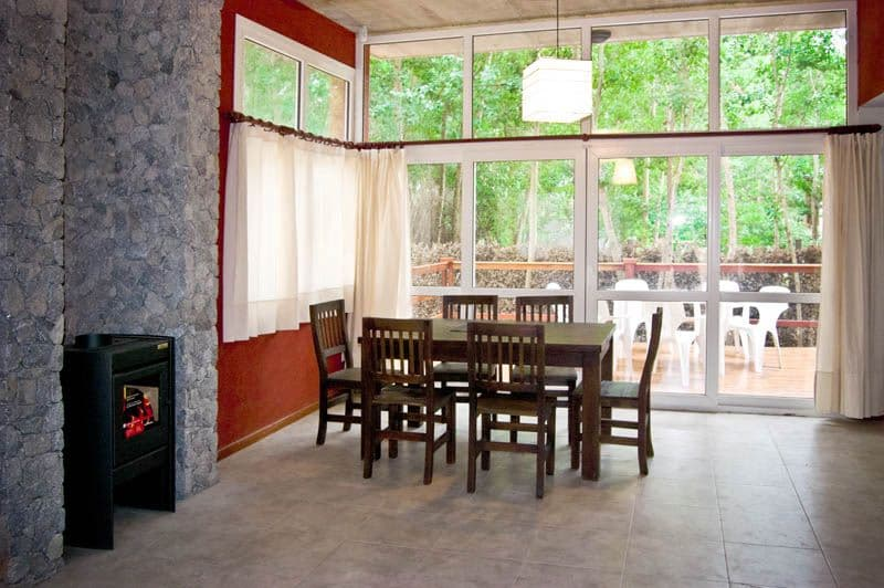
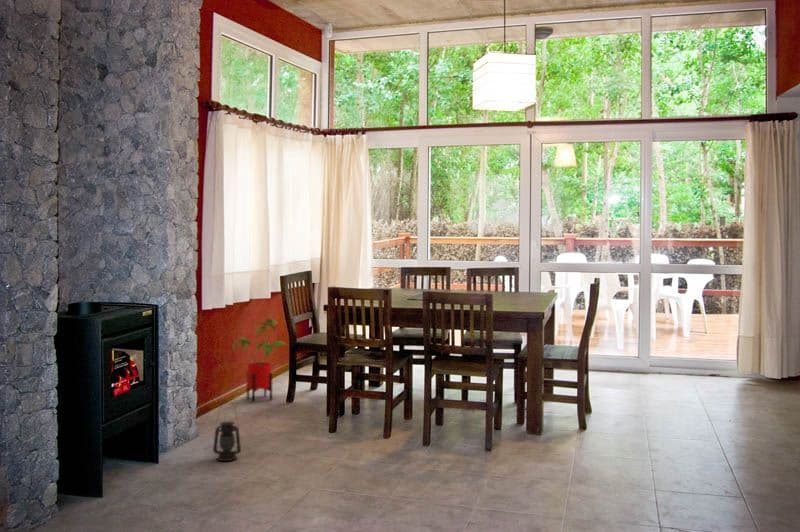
+ house plant [231,318,287,402]
+ lantern [212,401,242,462]
